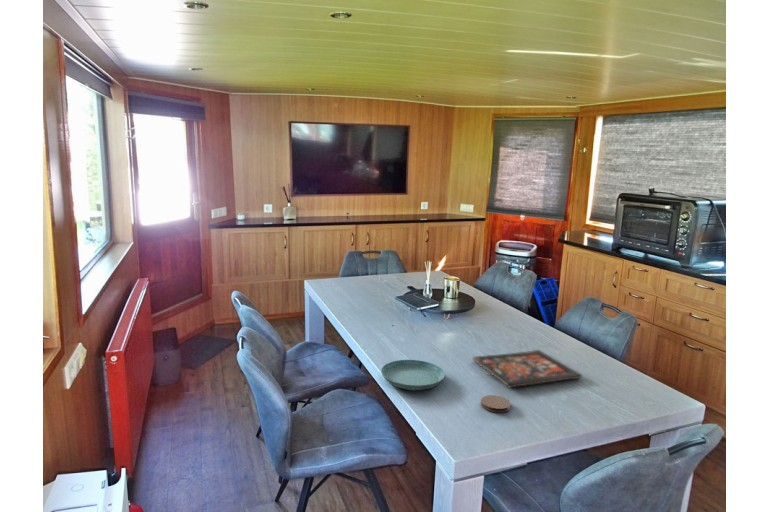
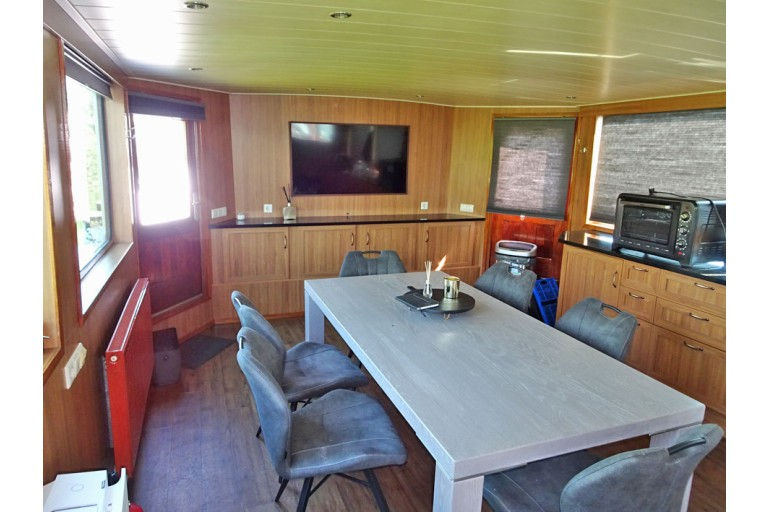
- saucer [380,359,446,391]
- coaster [480,394,512,413]
- board game [472,349,583,388]
